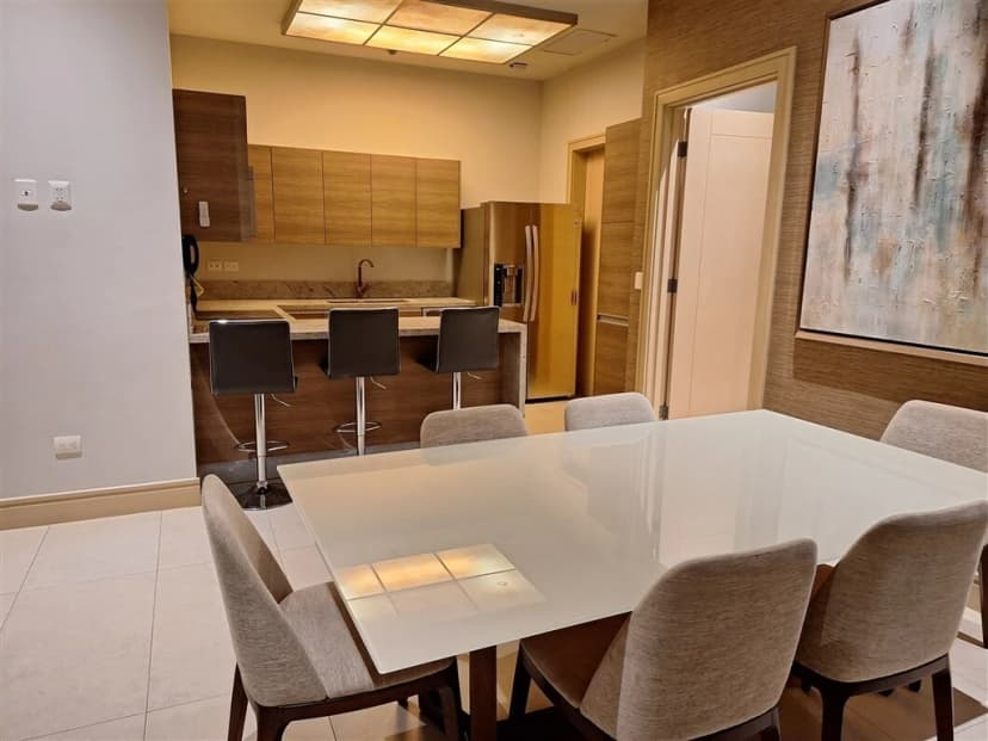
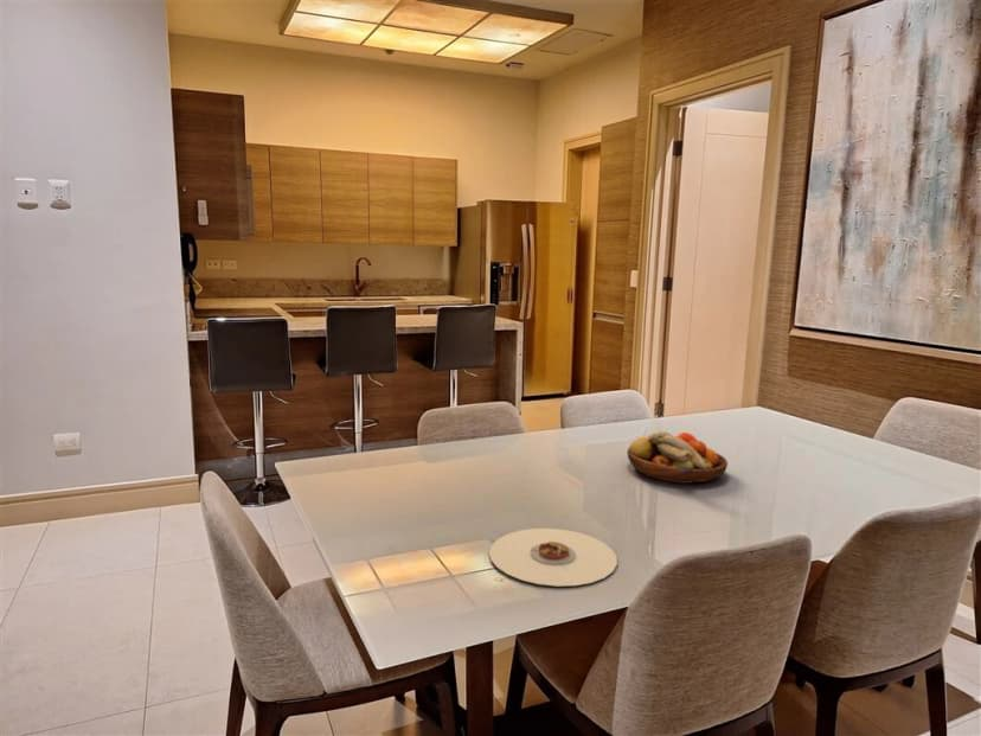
+ plate [488,527,618,587]
+ fruit bowl [626,430,729,485]
